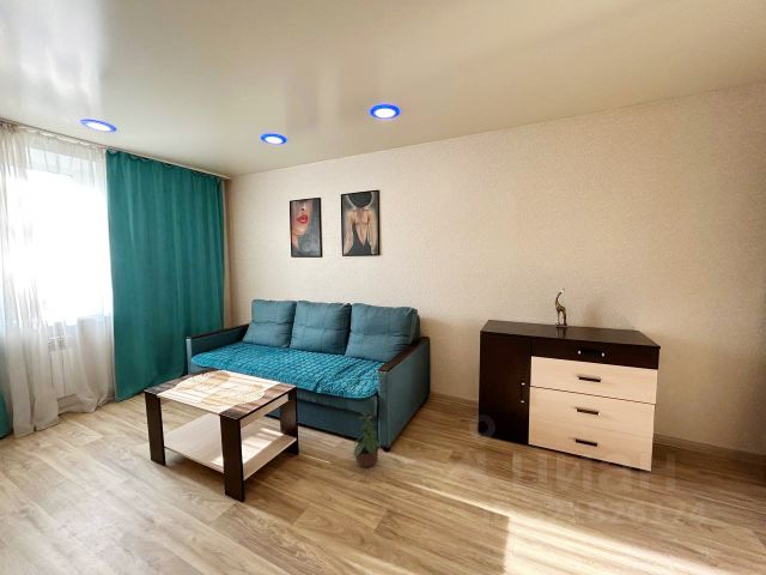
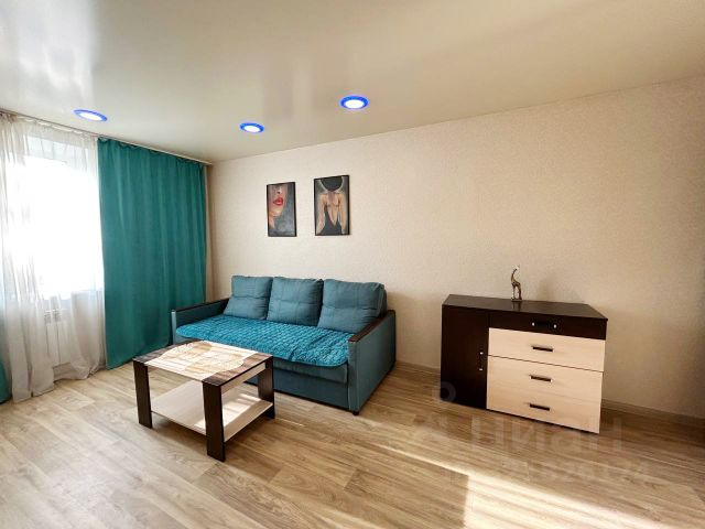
- potted plant [353,411,382,468]
